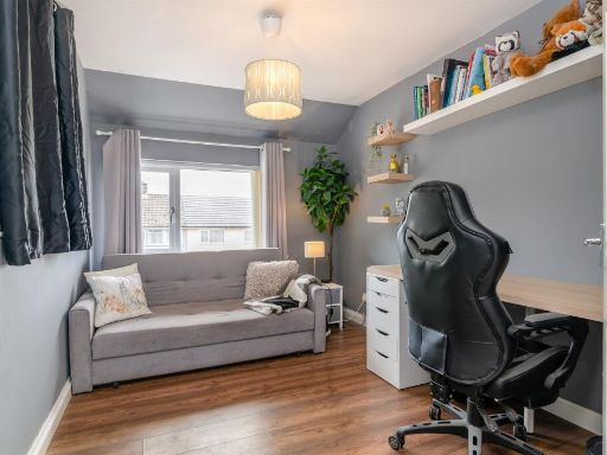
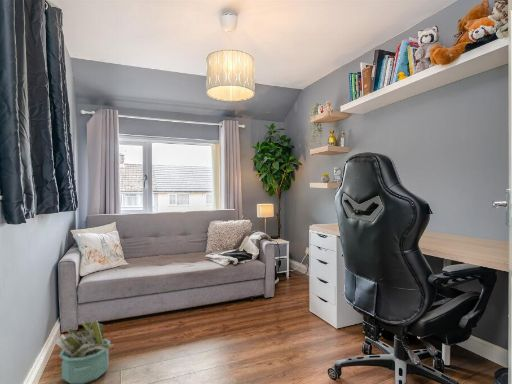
+ decorative plant [54,320,116,384]
